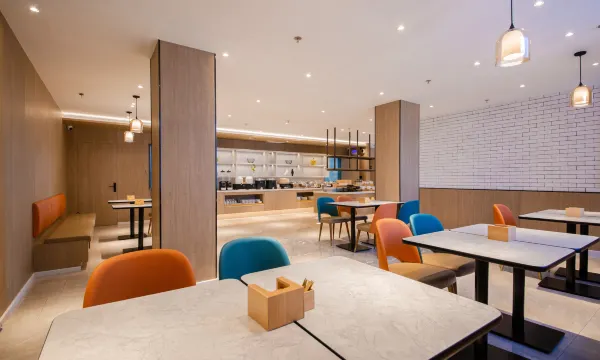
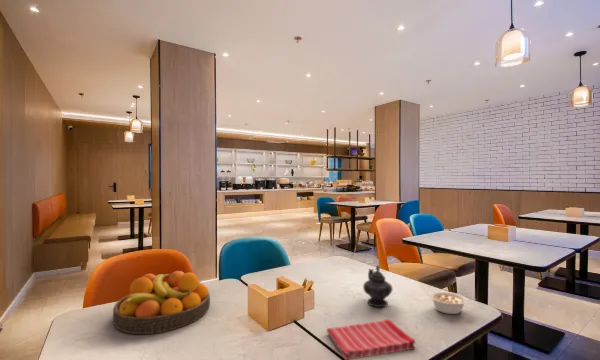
+ legume [429,291,477,315]
+ dish towel [326,318,416,360]
+ fruit bowl [112,270,211,335]
+ teapot [362,264,394,308]
